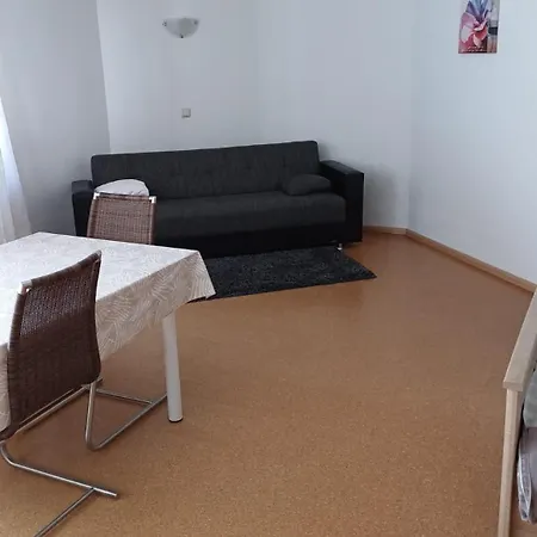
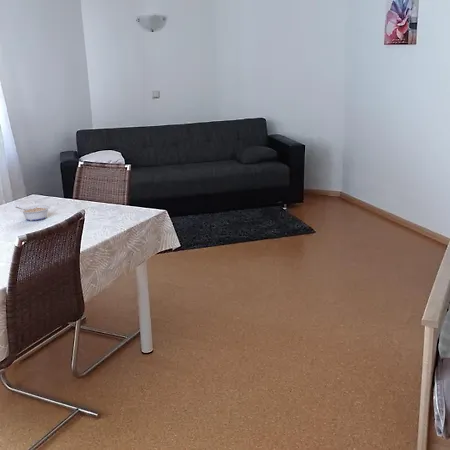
+ legume [15,204,51,222]
